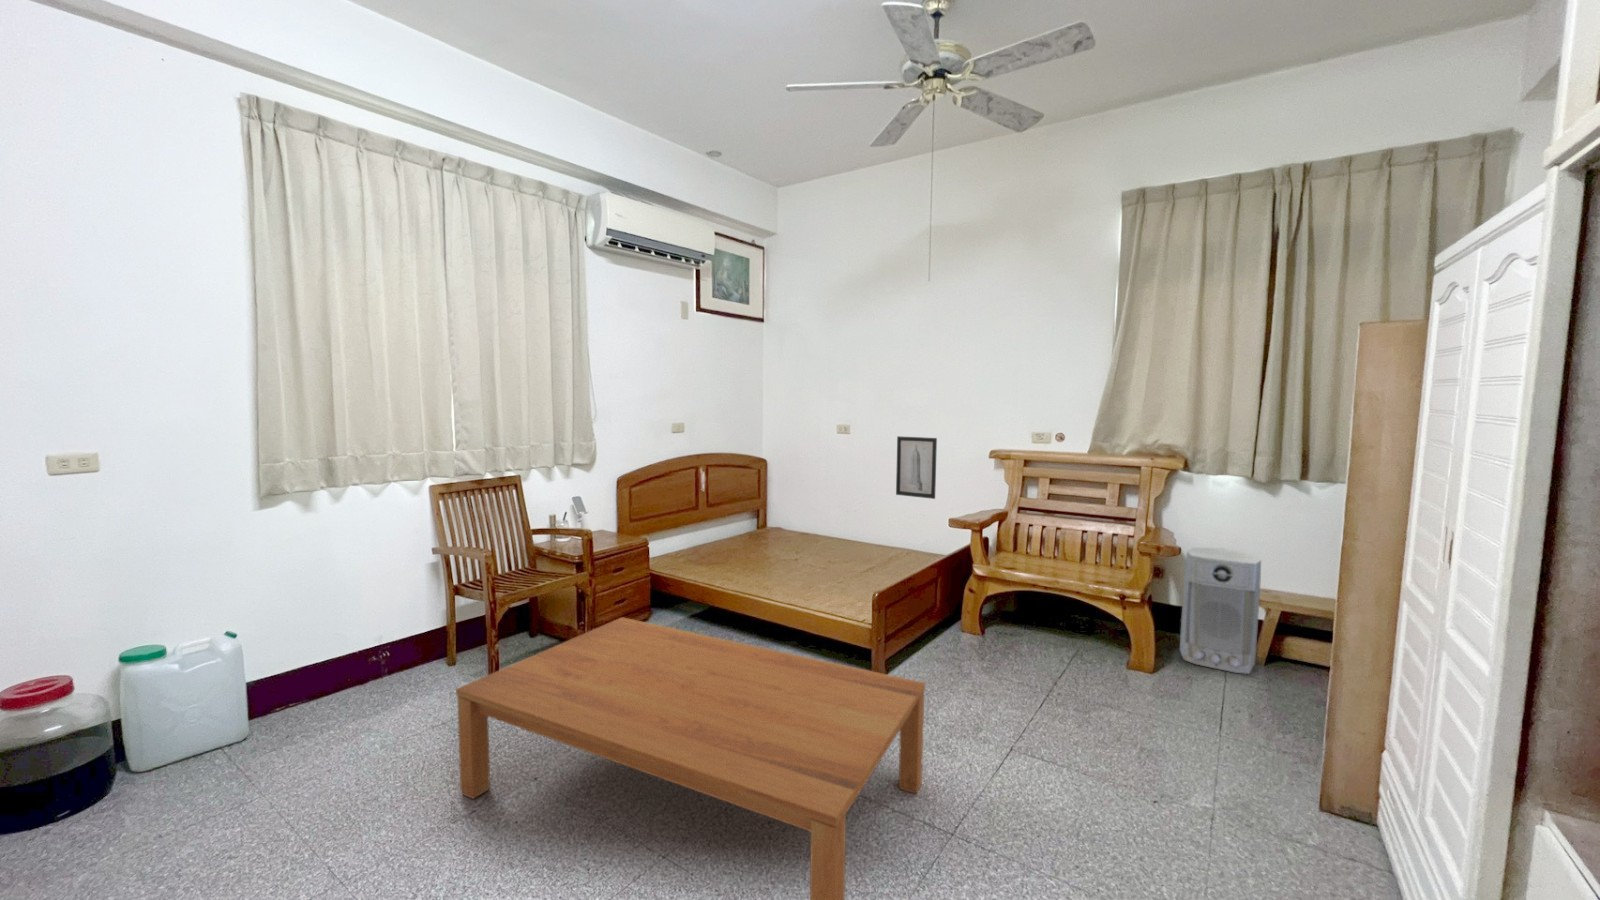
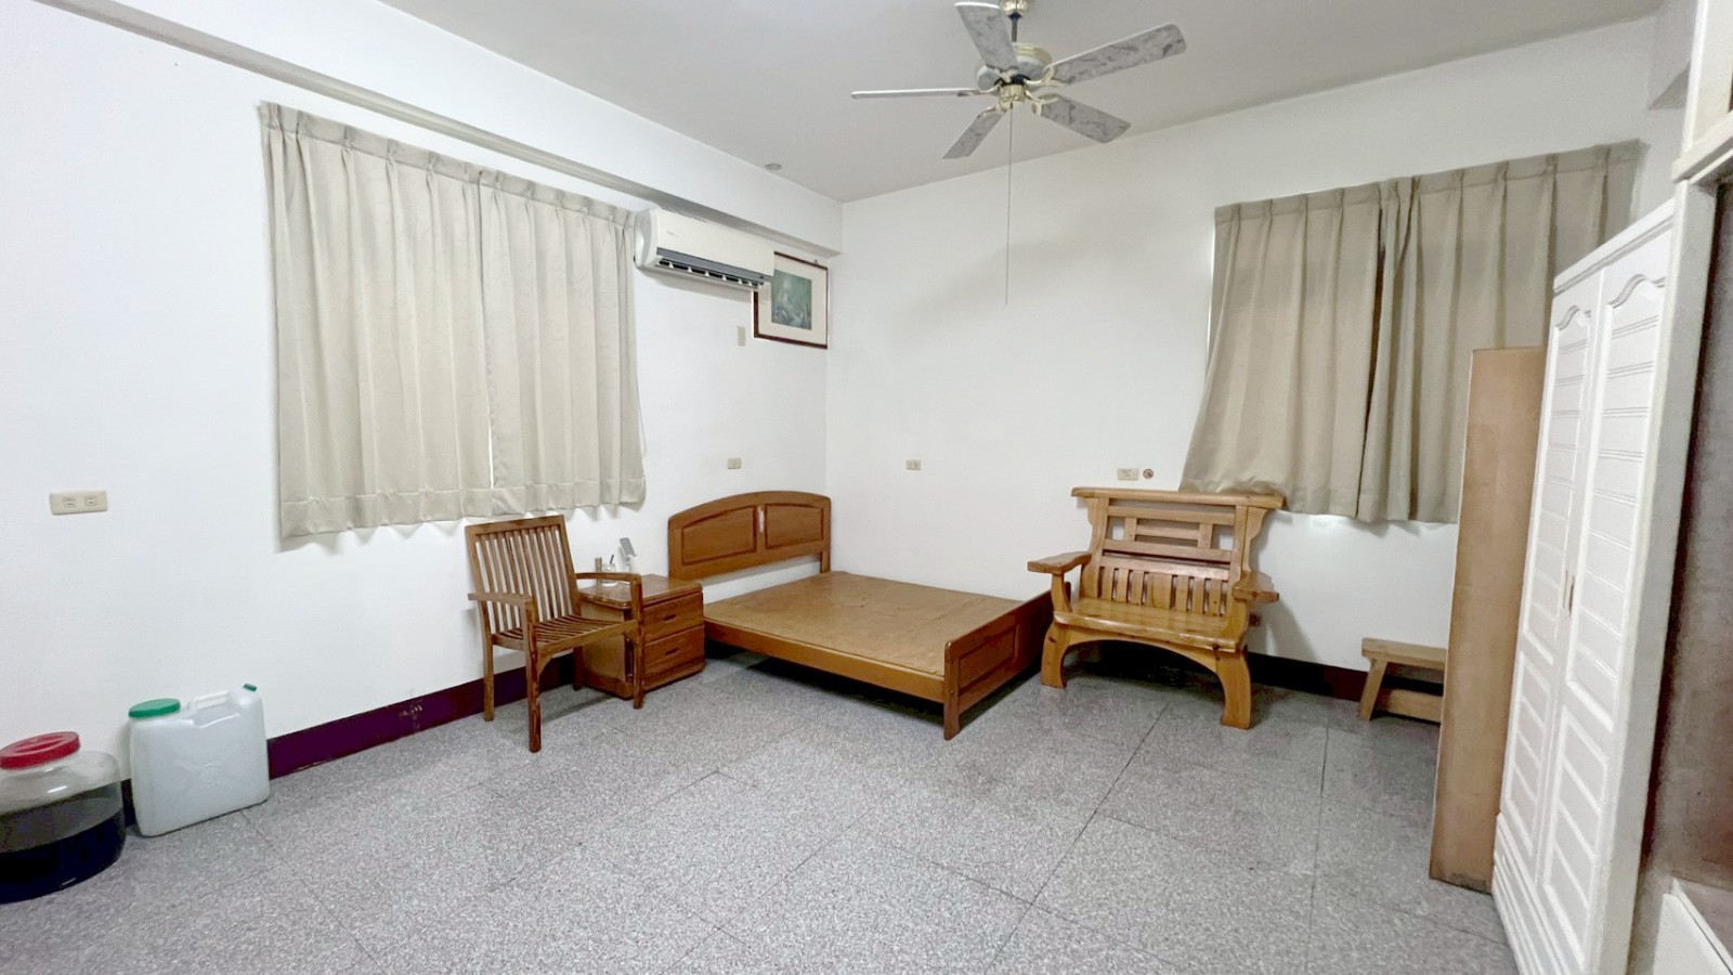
- air purifier [1179,547,1262,675]
- coffee table [455,616,926,900]
- wall art [895,435,938,500]
